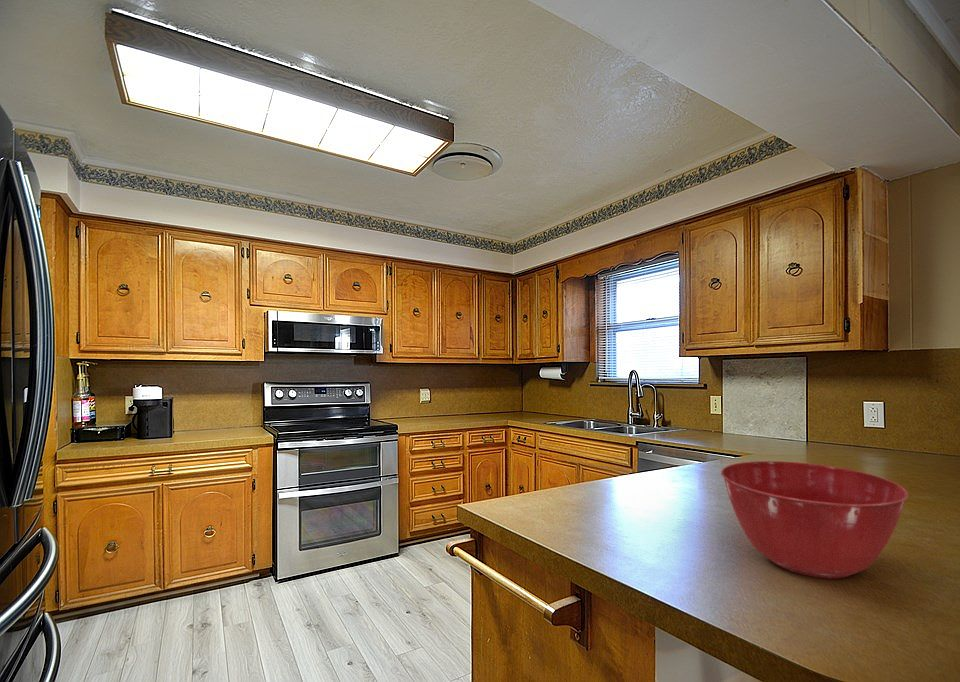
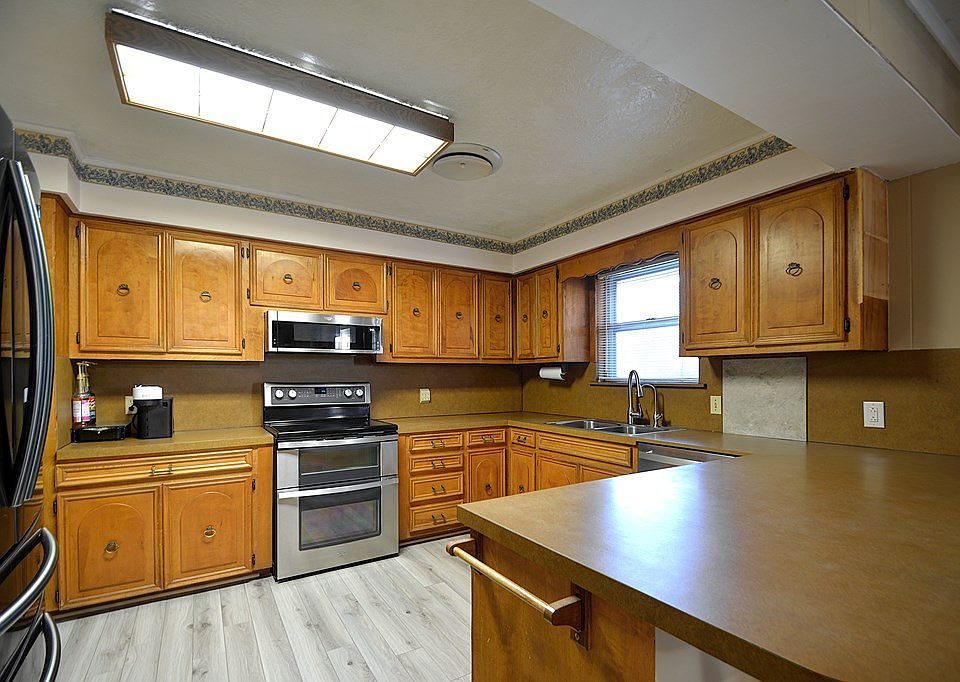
- mixing bowl [720,460,909,579]
